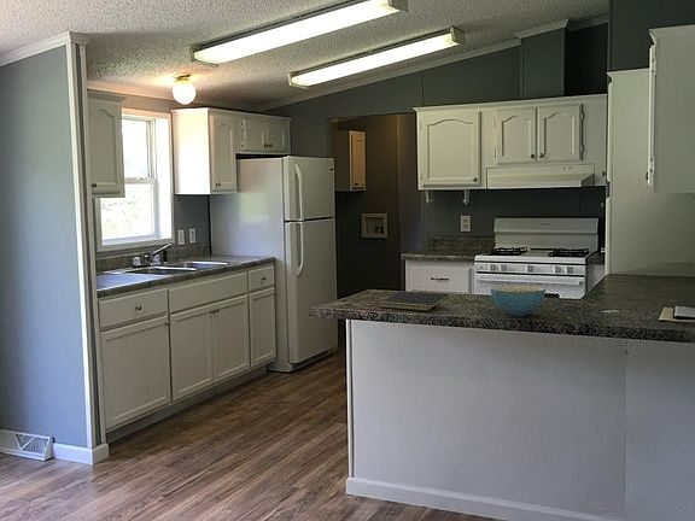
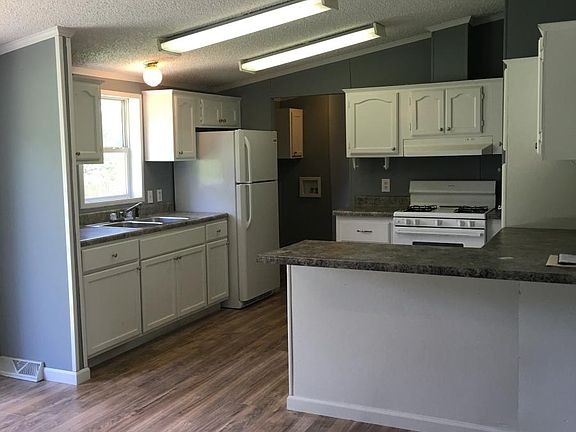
- cereal bowl [490,285,547,317]
- notepad [376,291,450,312]
